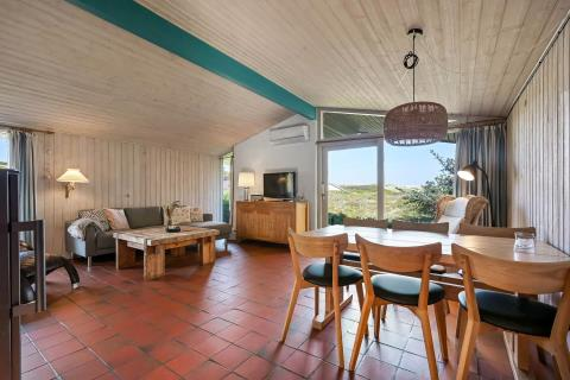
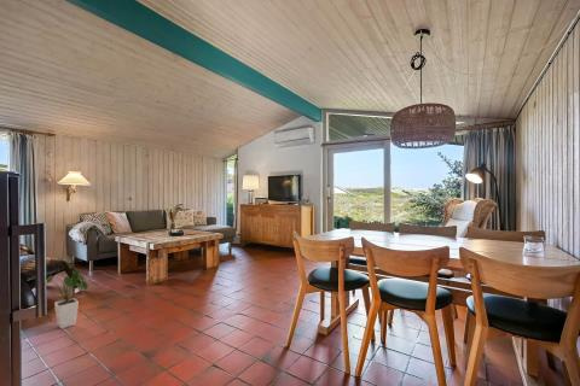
+ house plant [46,262,89,329]
